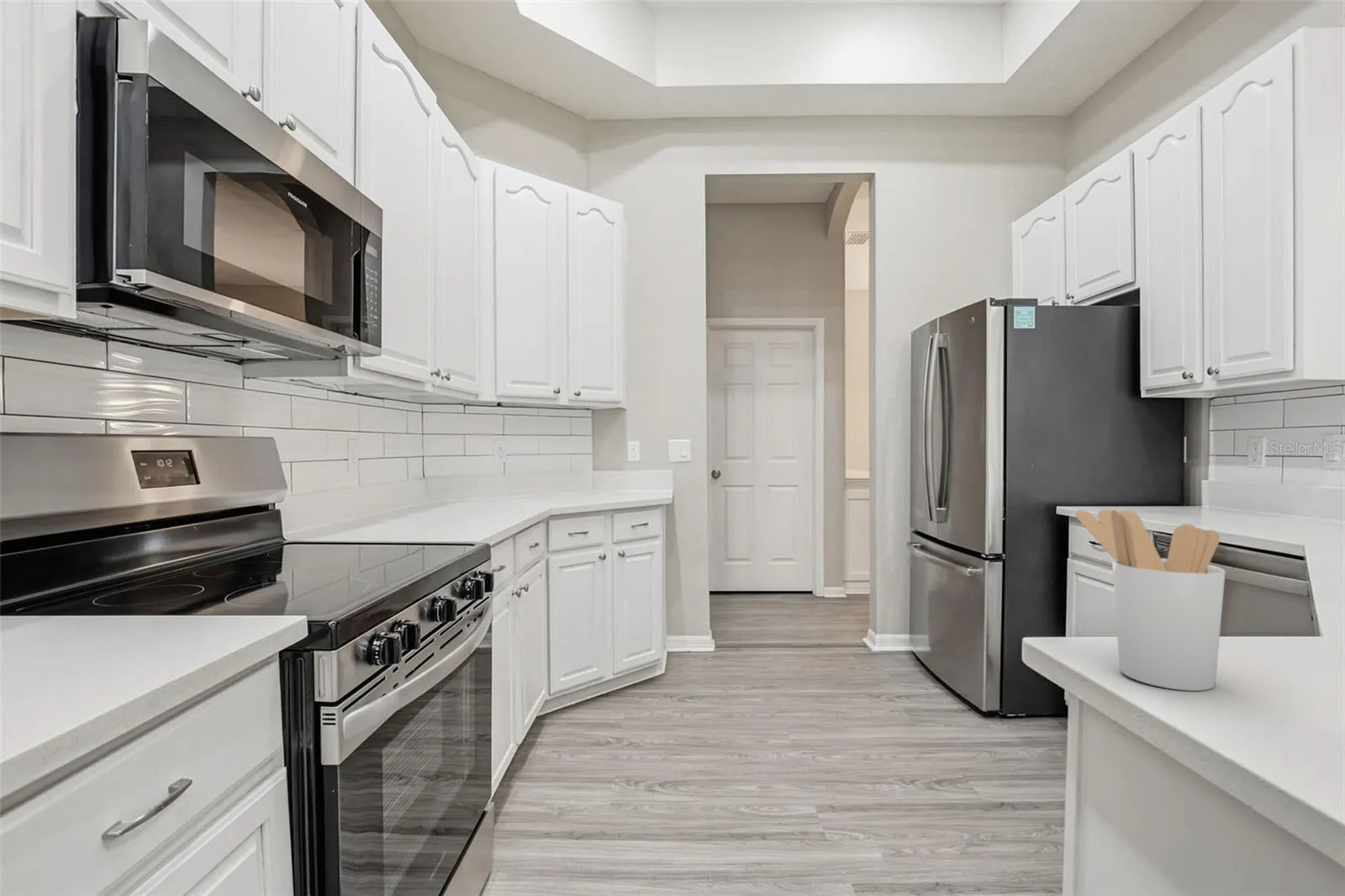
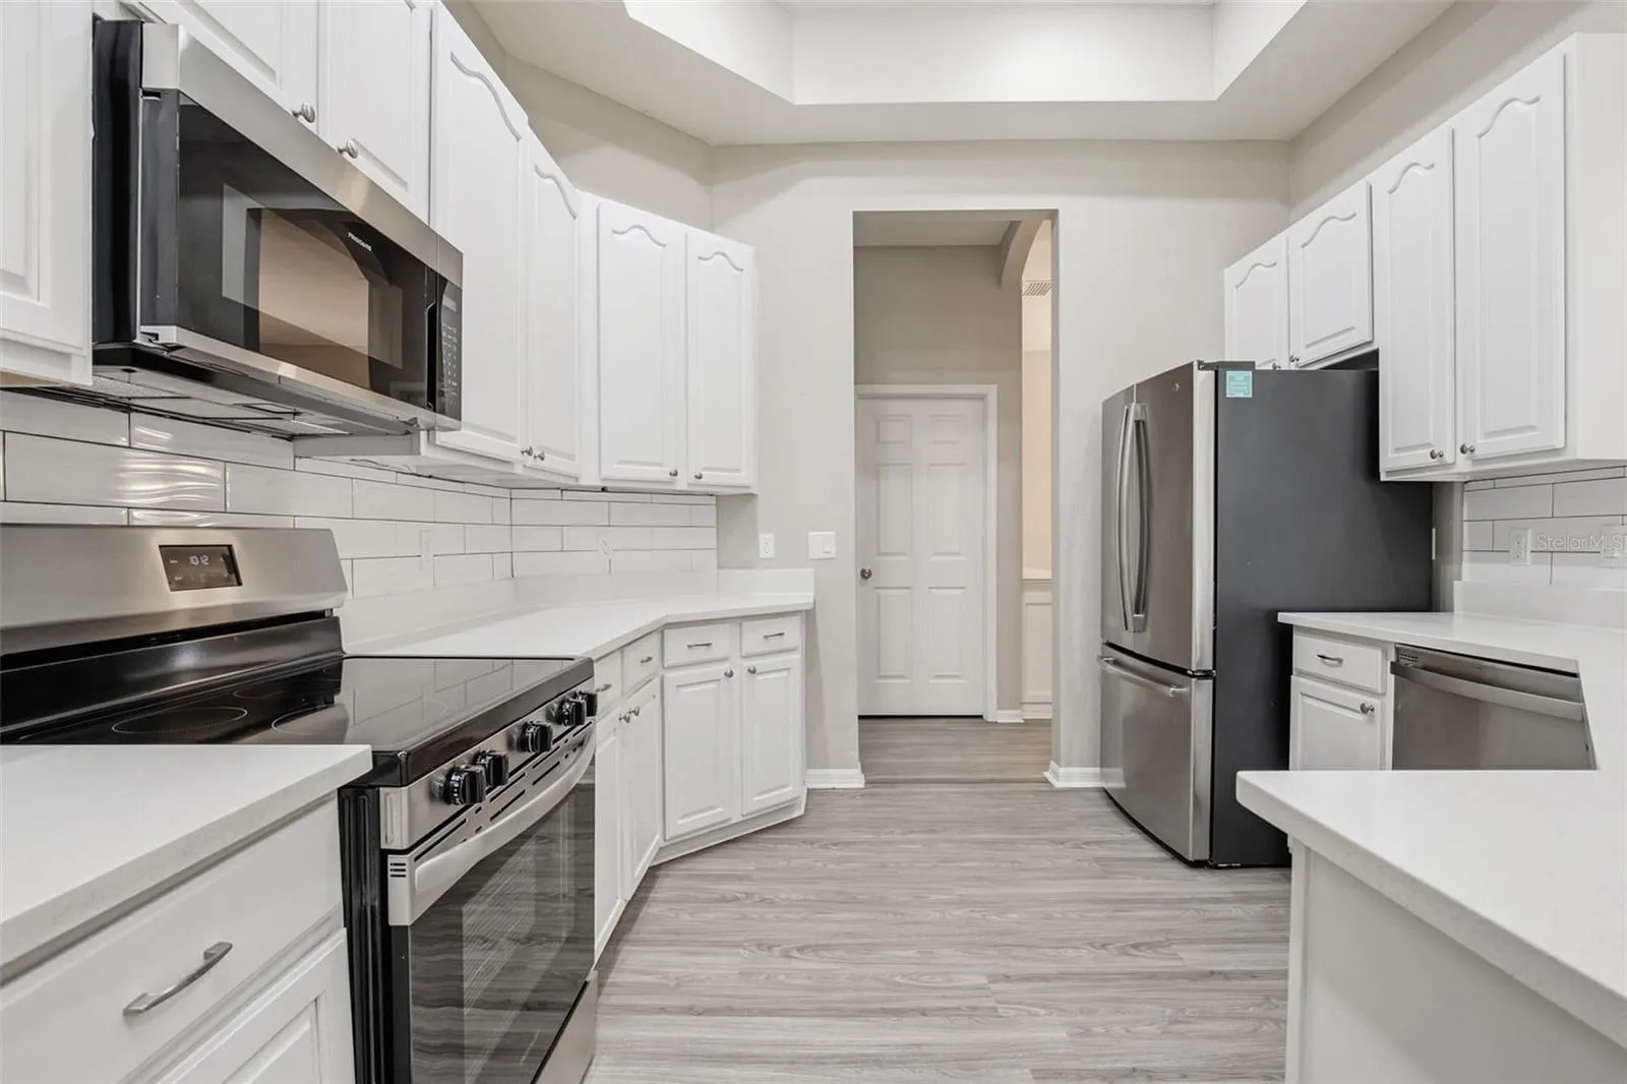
- utensil holder [1074,509,1226,692]
